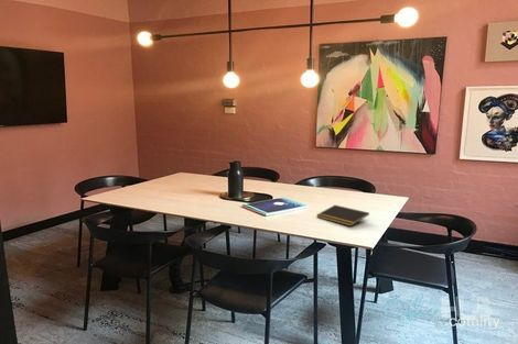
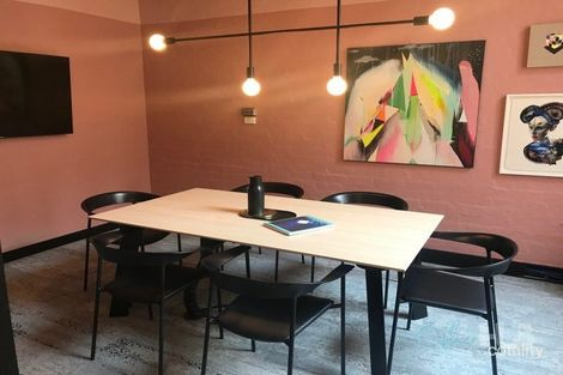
- notepad [315,204,370,228]
